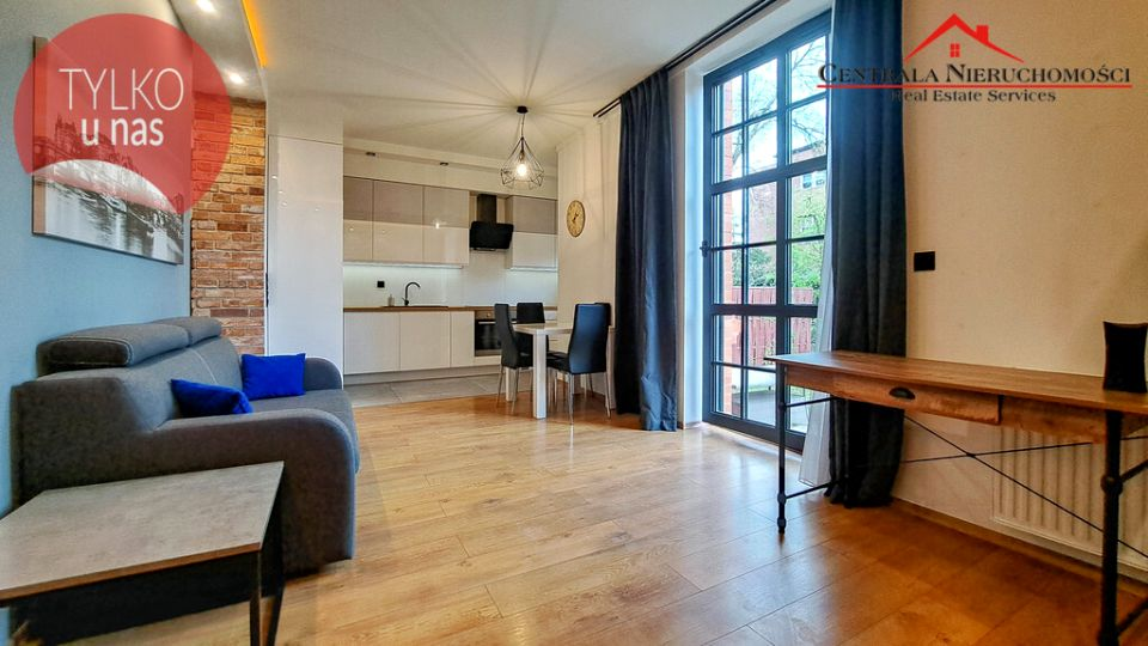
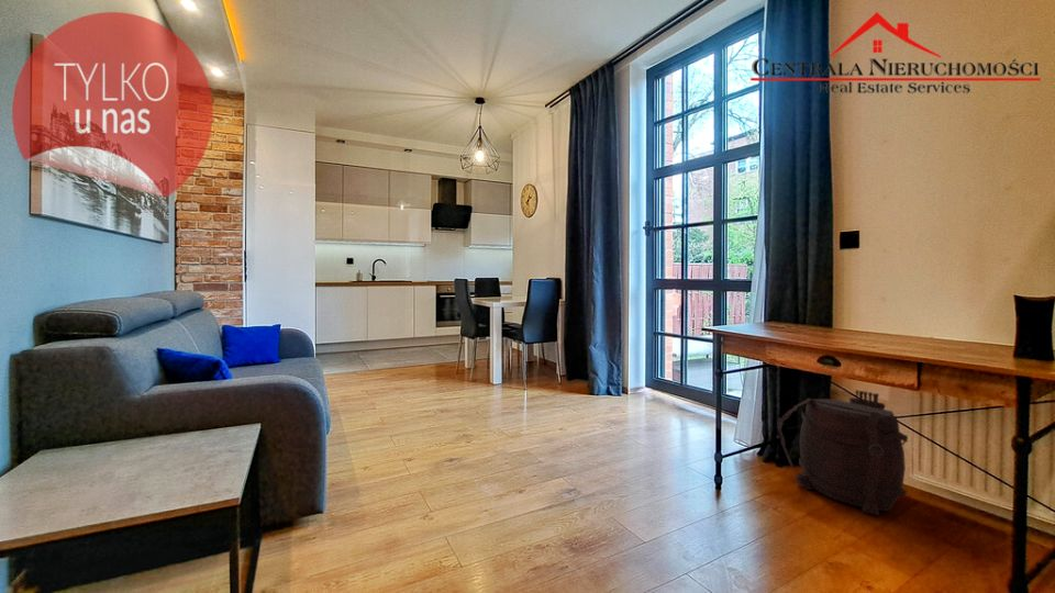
+ backpack [777,389,909,516]
